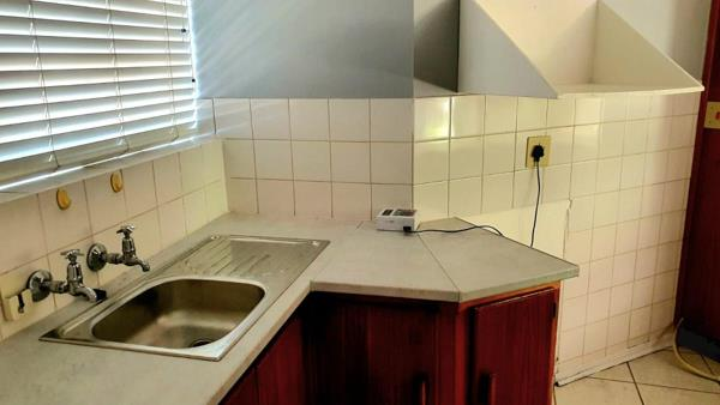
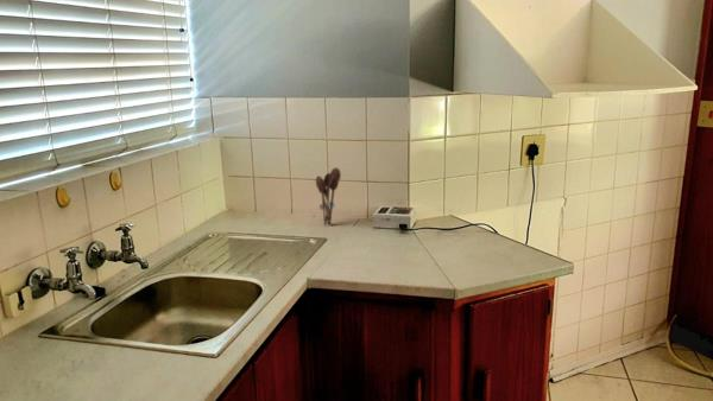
+ utensil holder [315,166,342,227]
